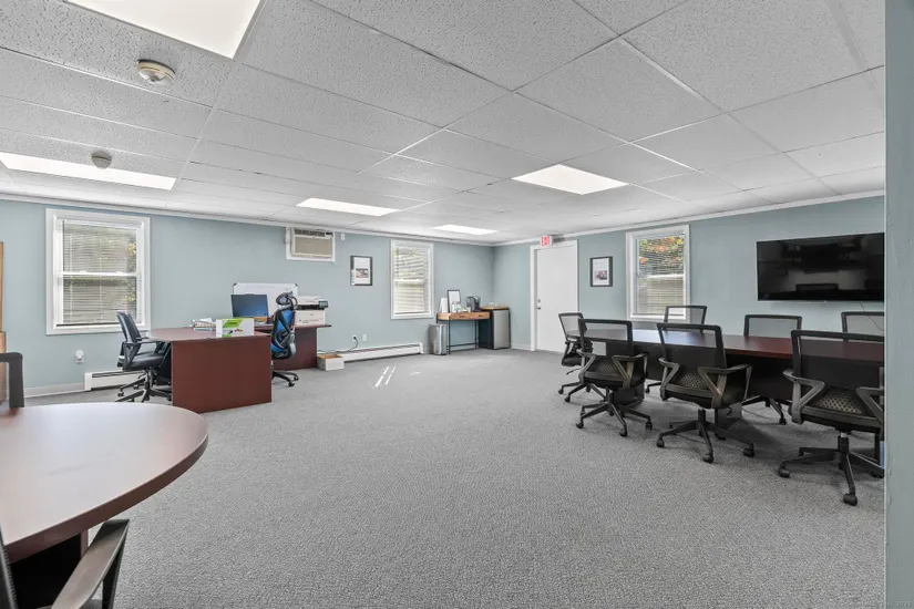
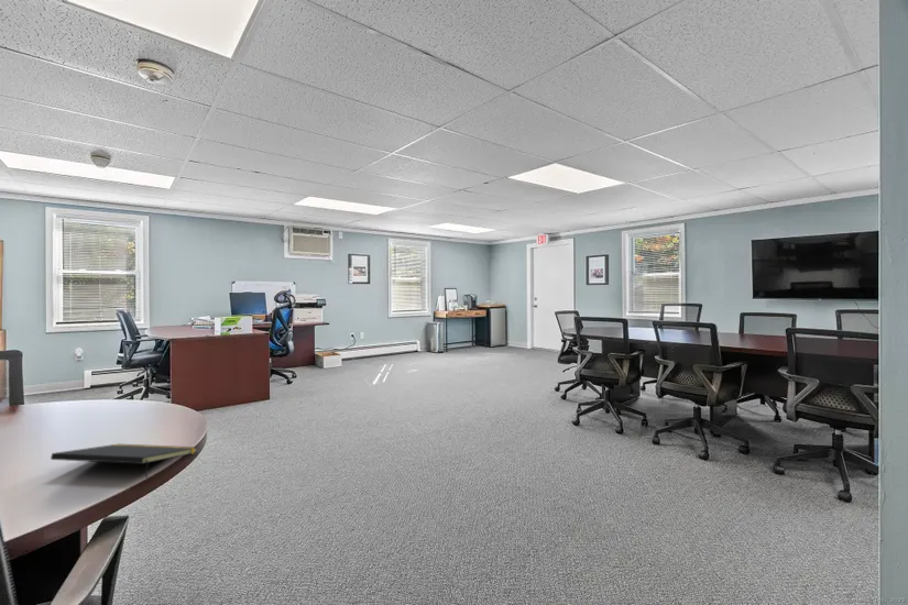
+ notepad [50,443,199,480]
